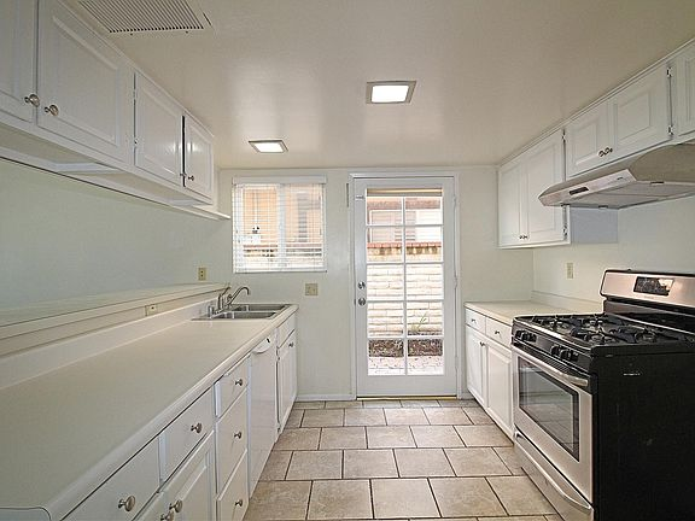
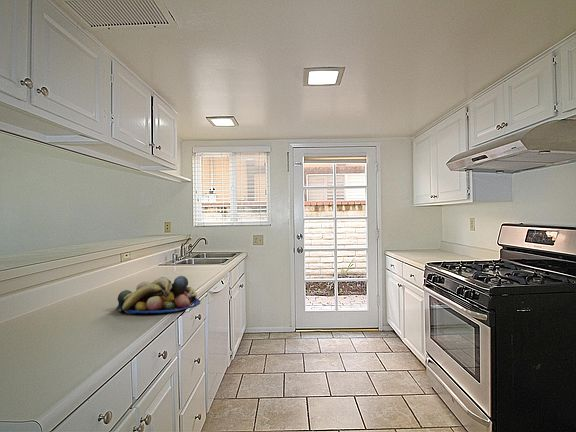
+ fruit bowl [115,275,201,314]
